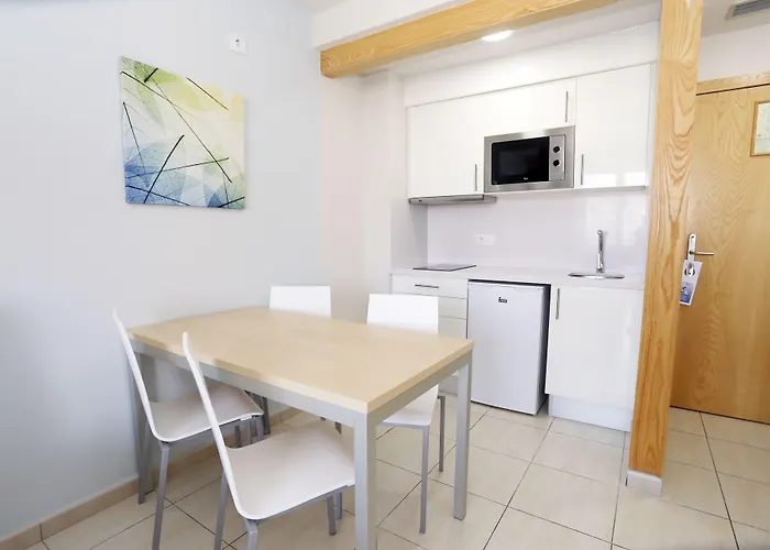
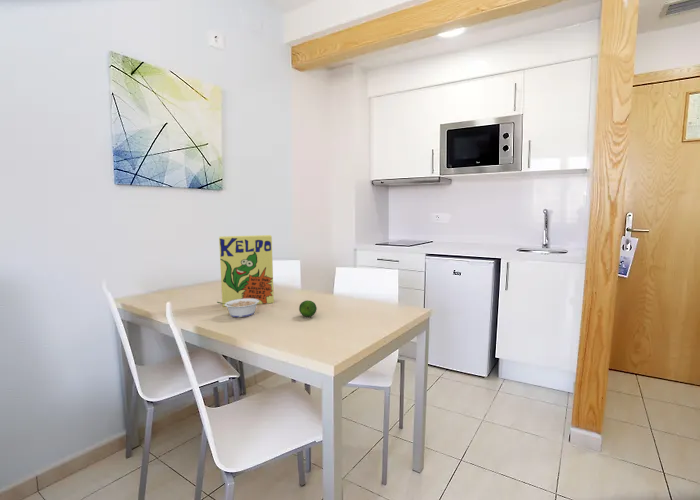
+ cereal box [218,234,275,308]
+ legume [216,298,259,318]
+ fruit [298,300,318,318]
